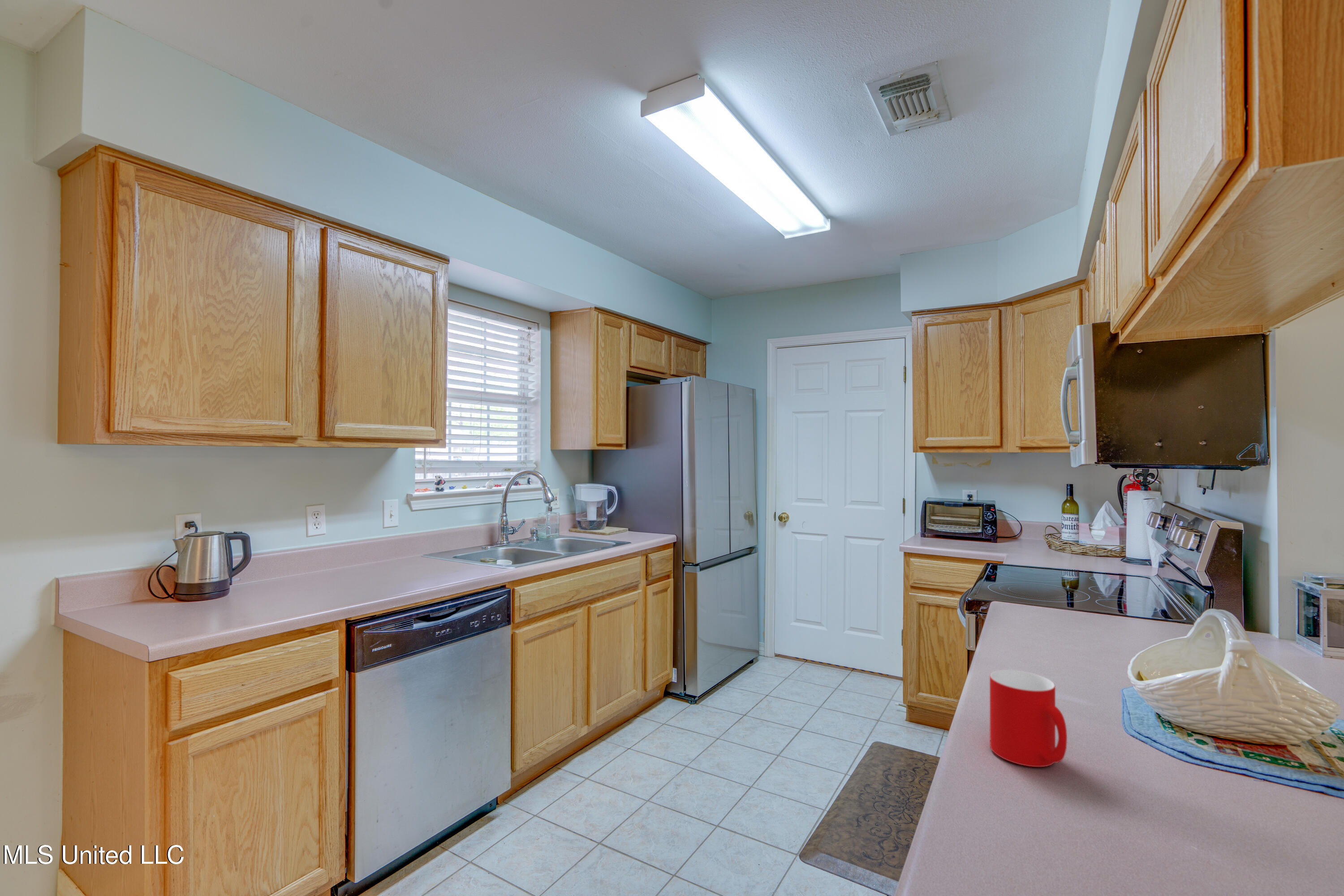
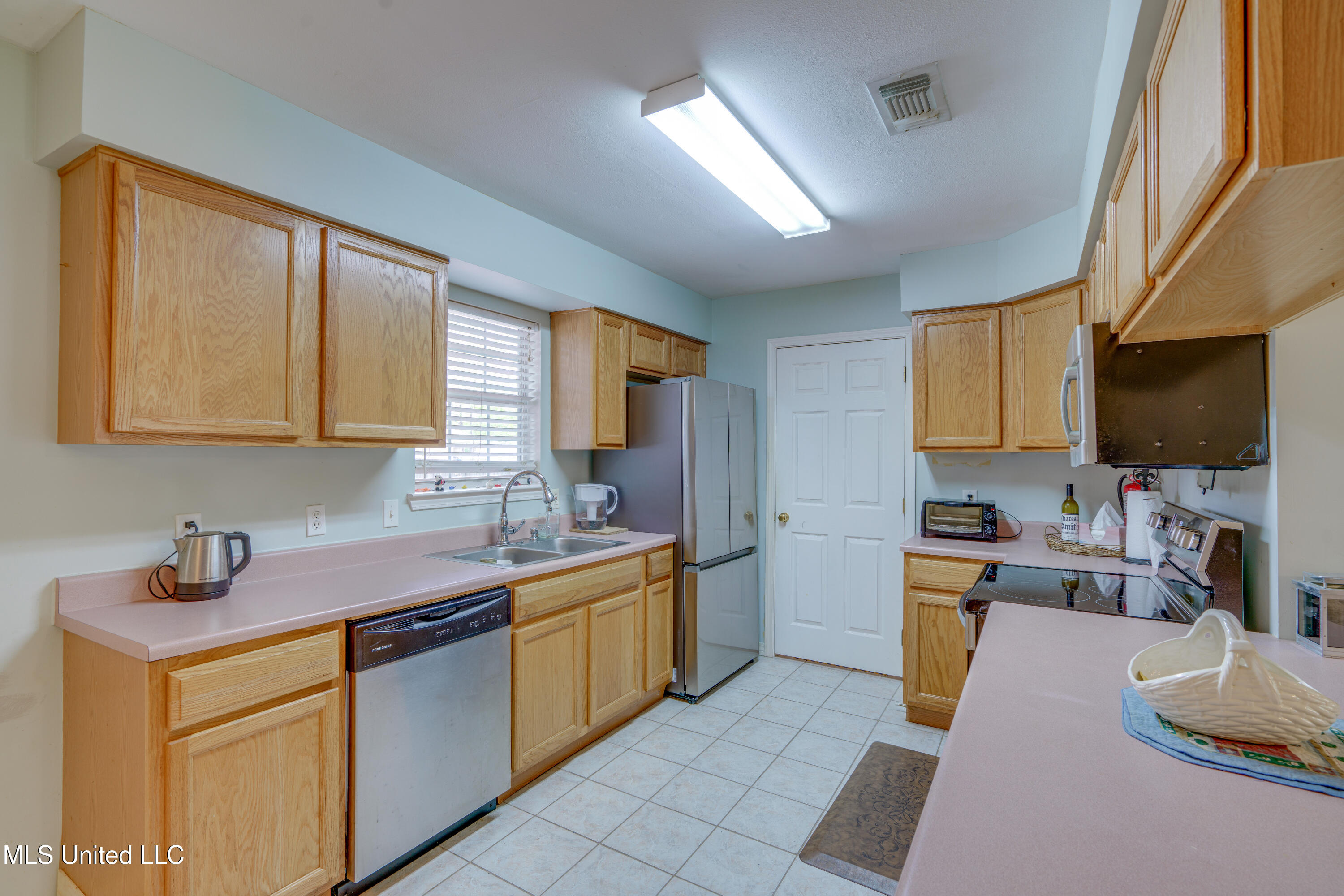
- cup [989,669,1068,767]
